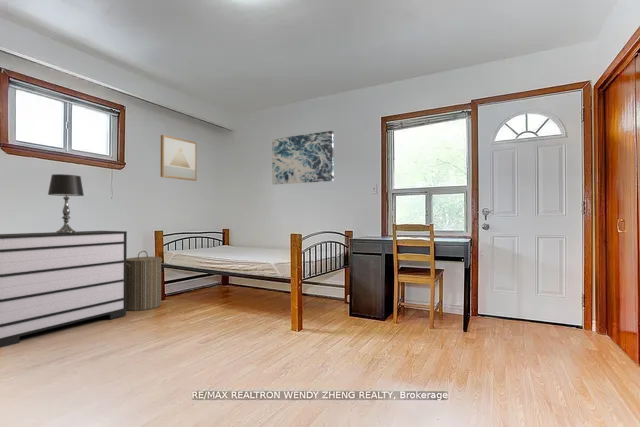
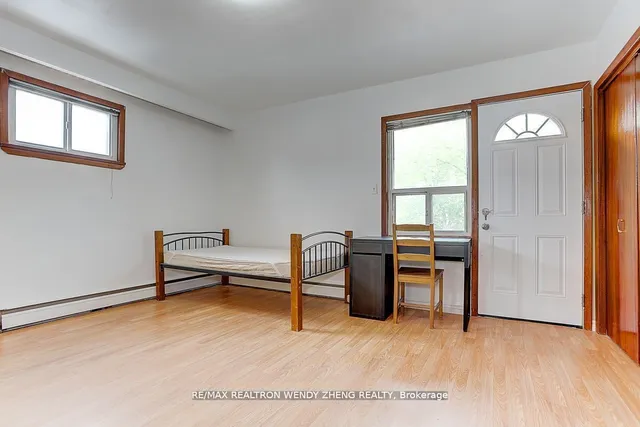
- laundry hamper [126,250,163,312]
- table lamp [47,173,85,233]
- wall art [160,134,198,182]
- dresser [0,230,128,349]
- wall art [271,130,335,185]
